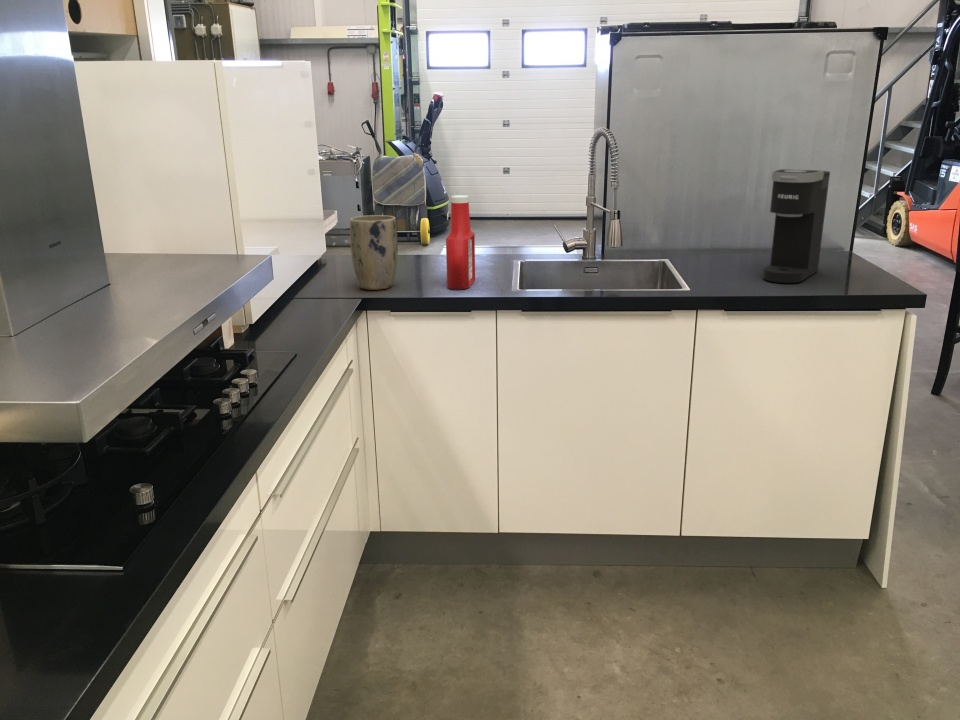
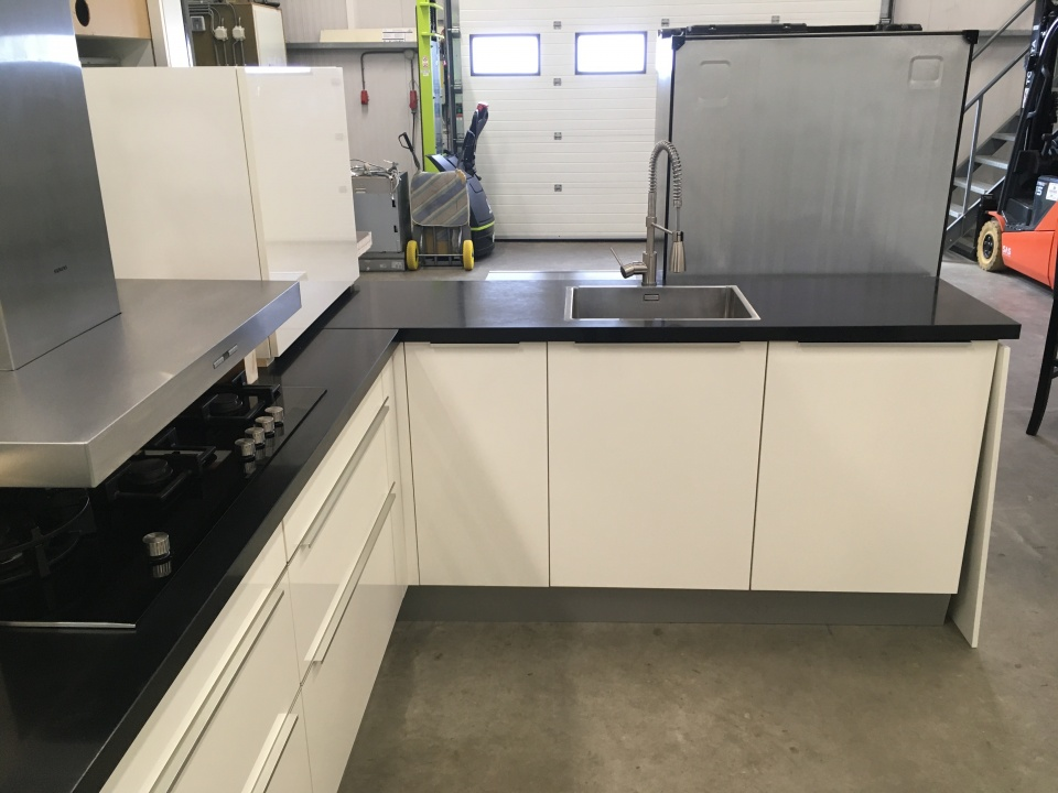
- plant pot [349,214,399,291]
- soap bottle [445,194,476,290]
- coffee maker [762,168,831,284]
